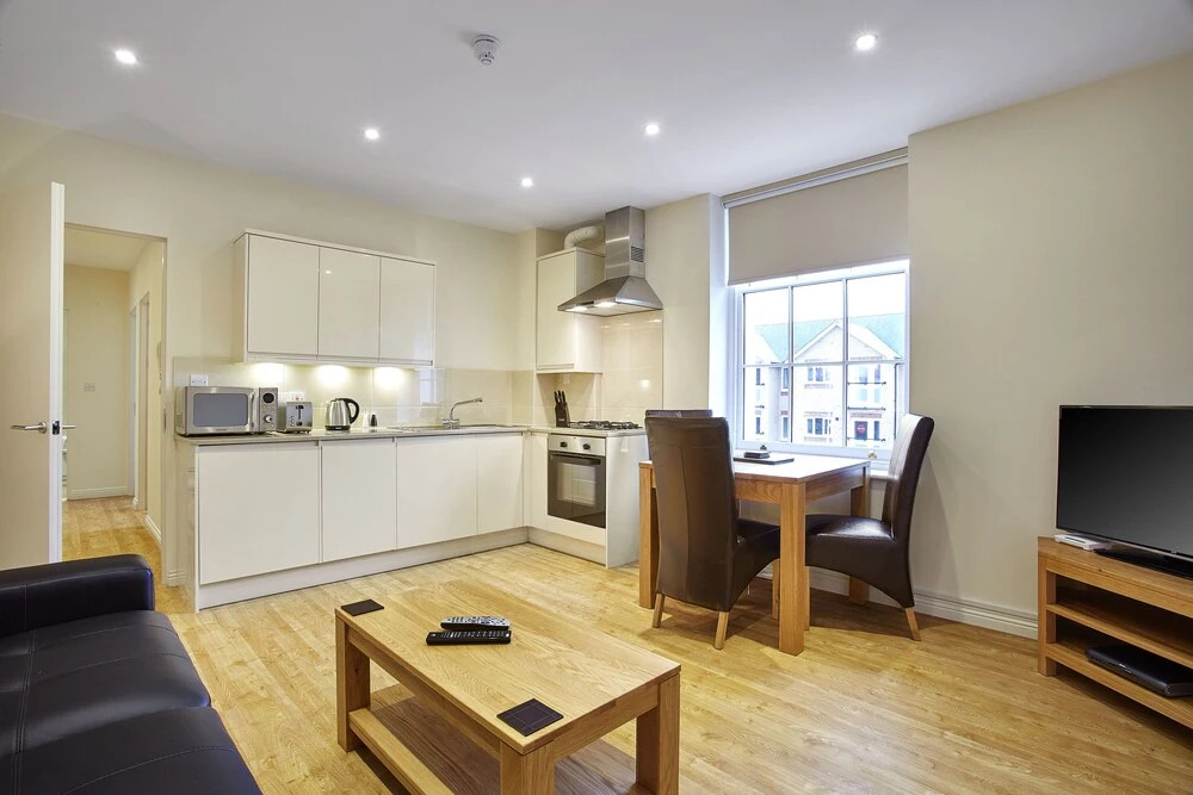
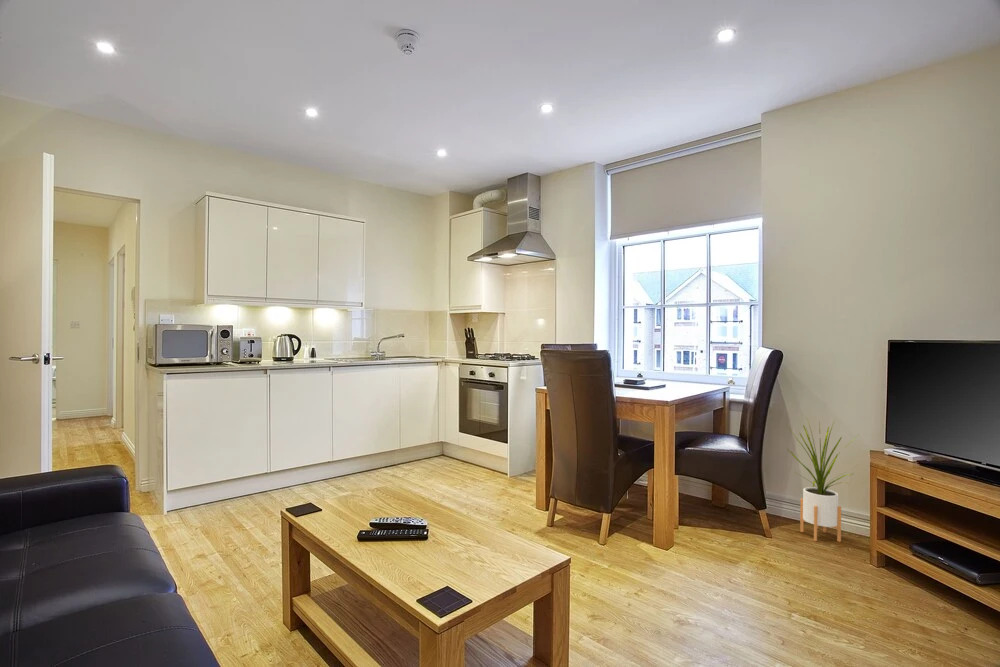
+ house plant [786,416,860,543]
